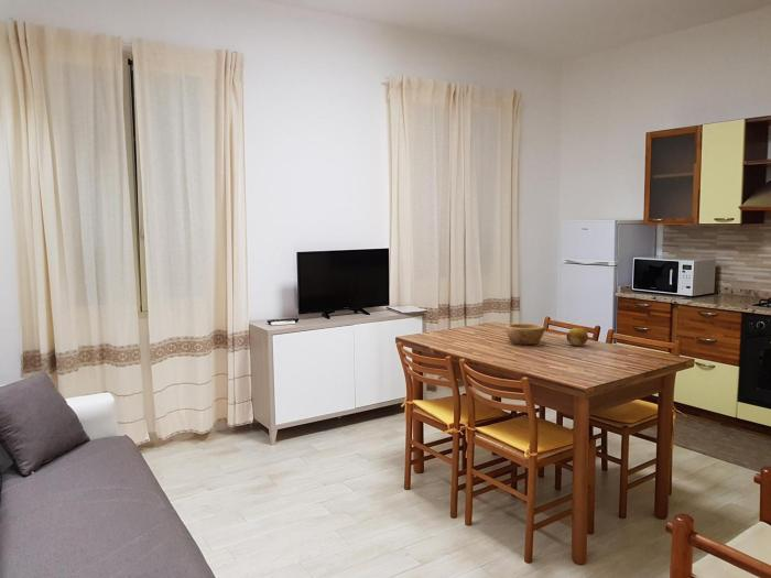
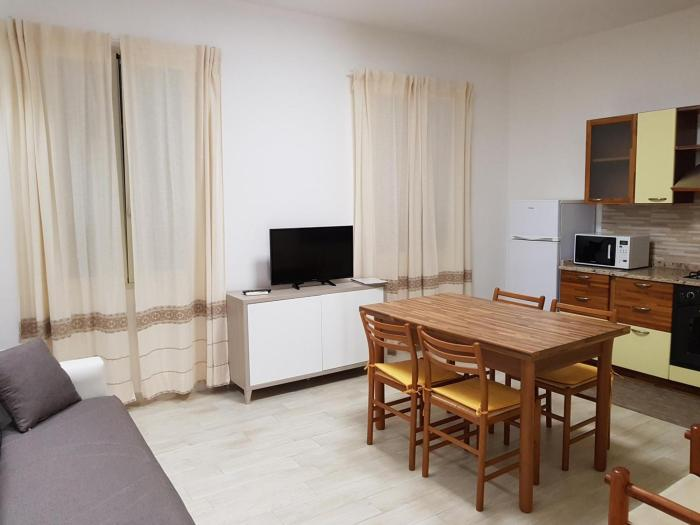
- bowl [504,323,545,346]
- fruit [565,327,589,347]
